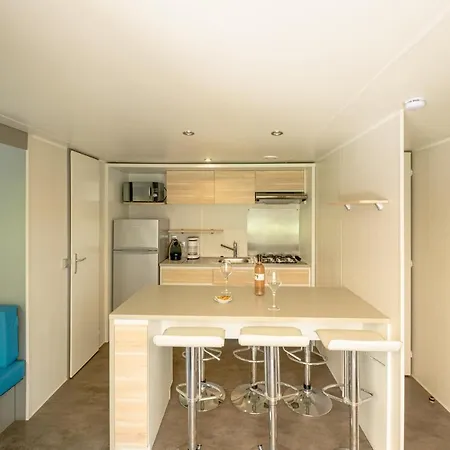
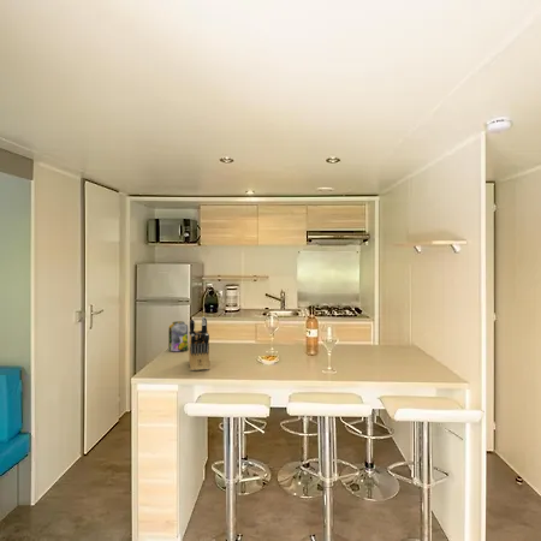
+ jar [167,320,189,352]
+ knife block [188,315,210,371]
